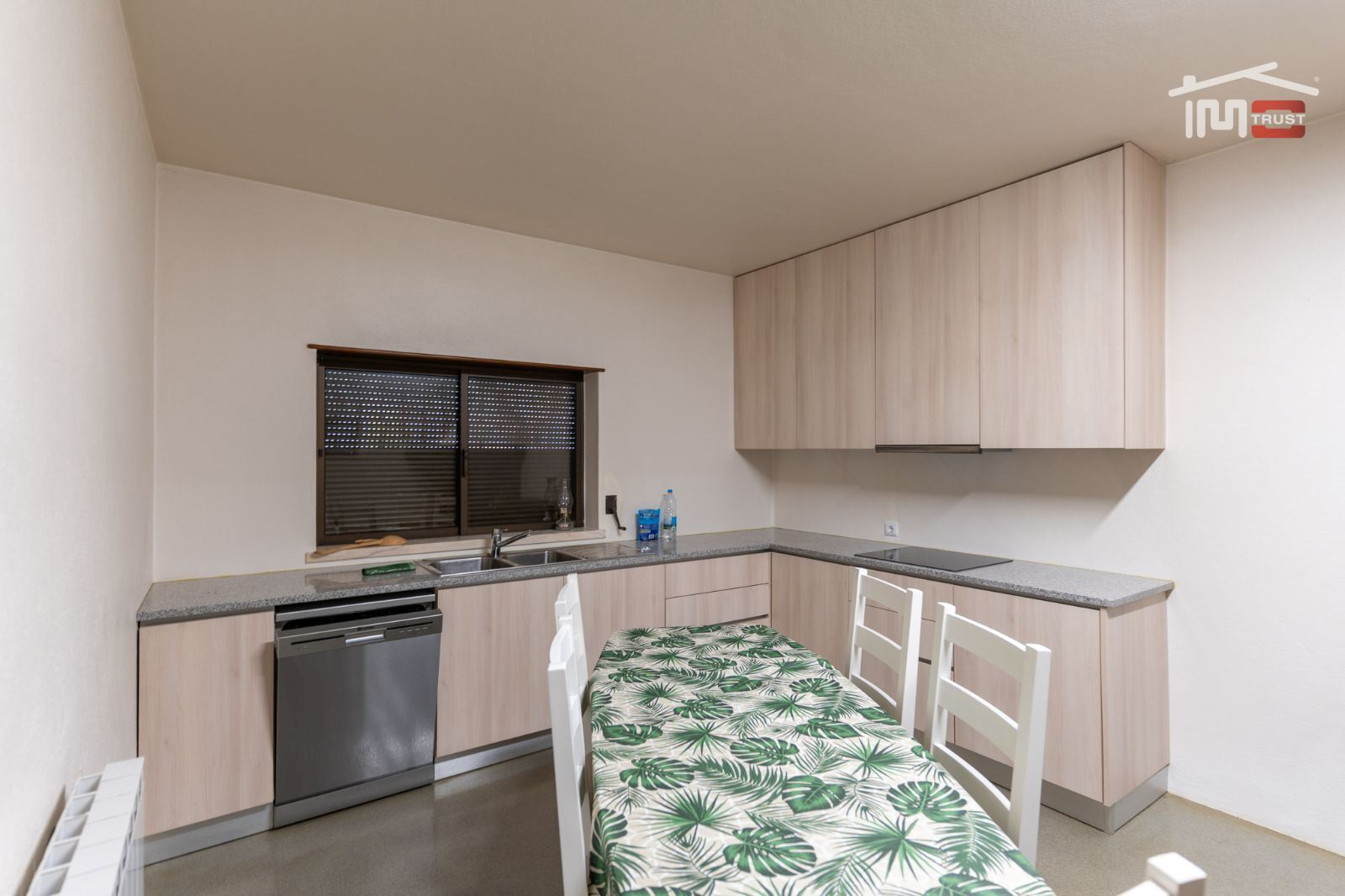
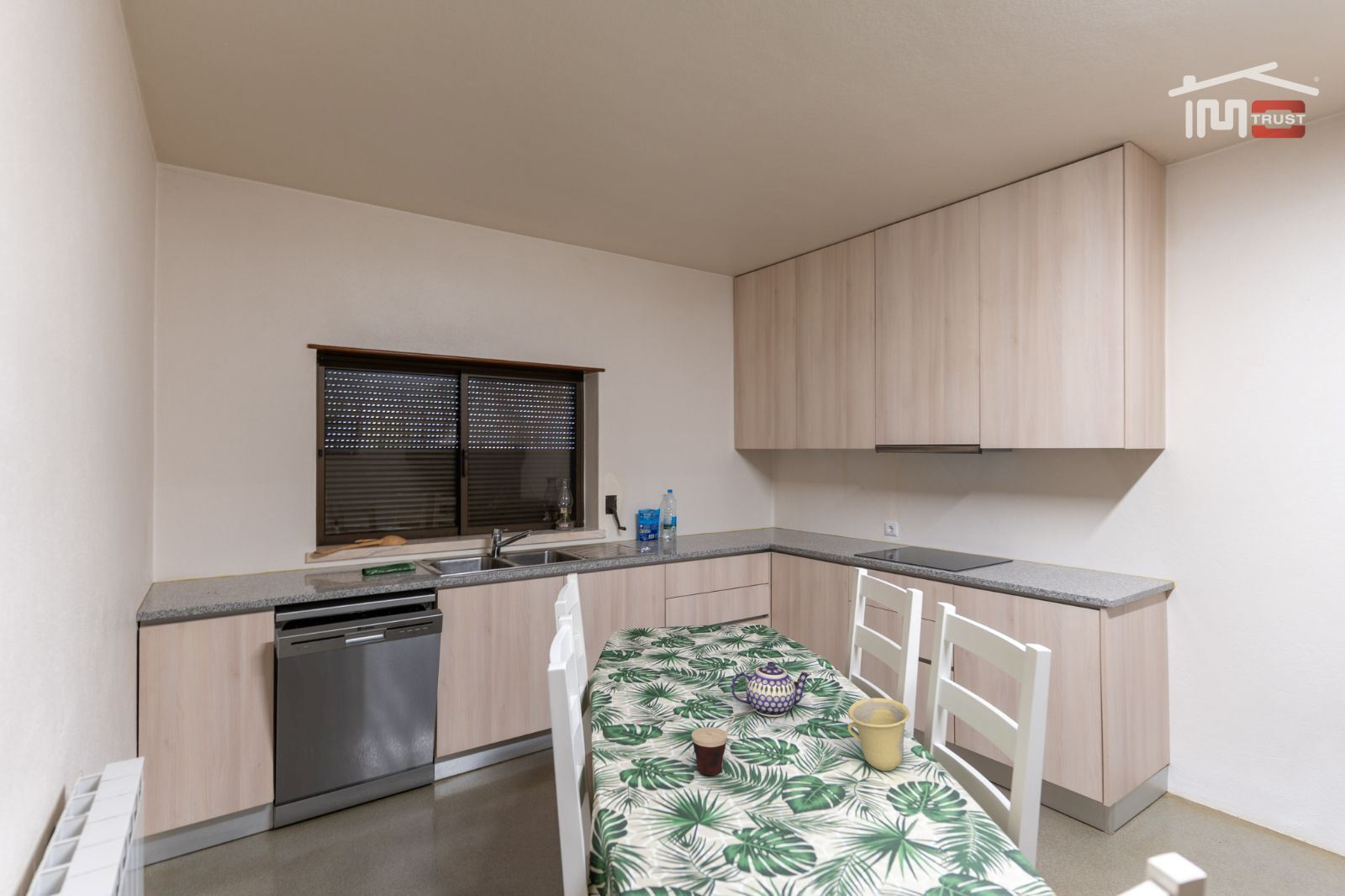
+ cup [847,697,911,772]
+ teapot [730,661,812,718]
+ cup [691,709,757,776]
